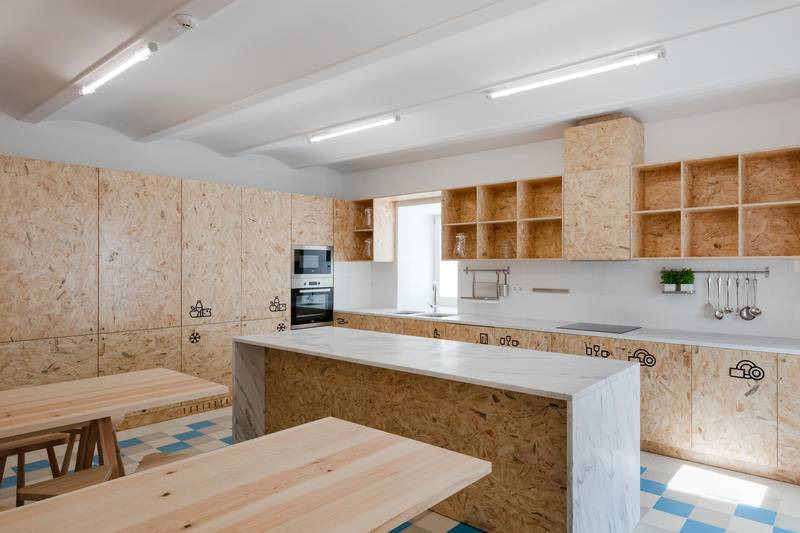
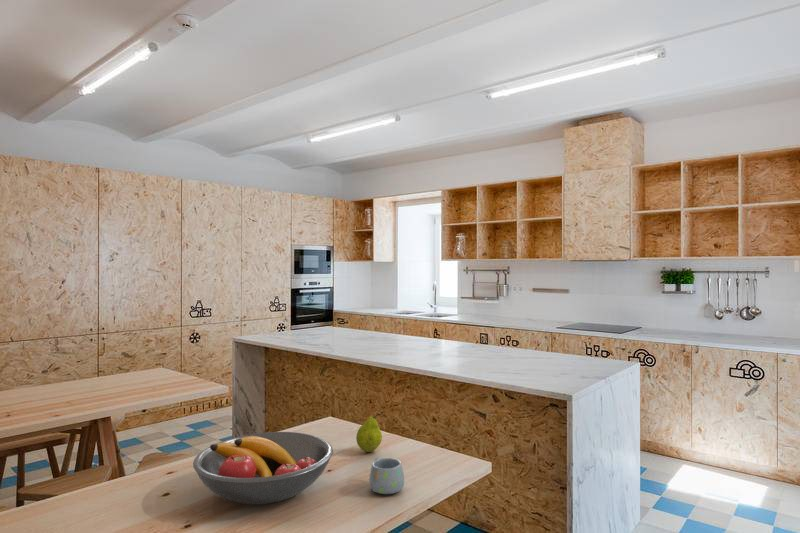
+ mug [368,457,405,495]
+ fruit bowl [192,431,334,505]
+ fruit [355,413,386,453]
